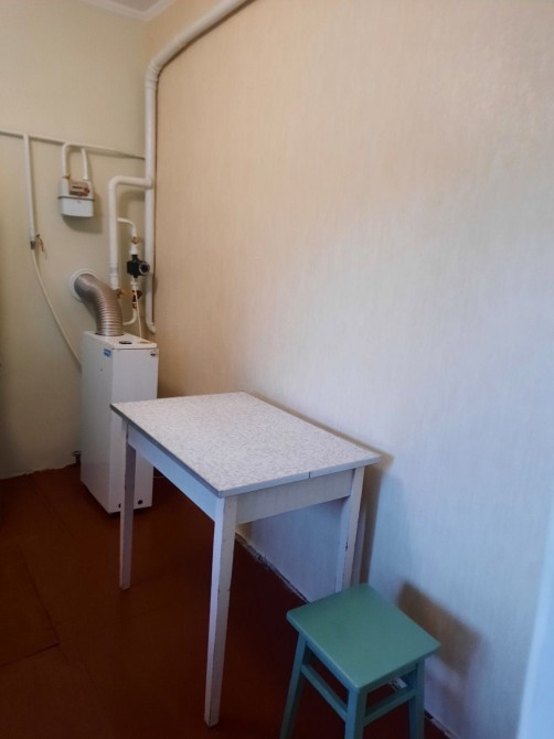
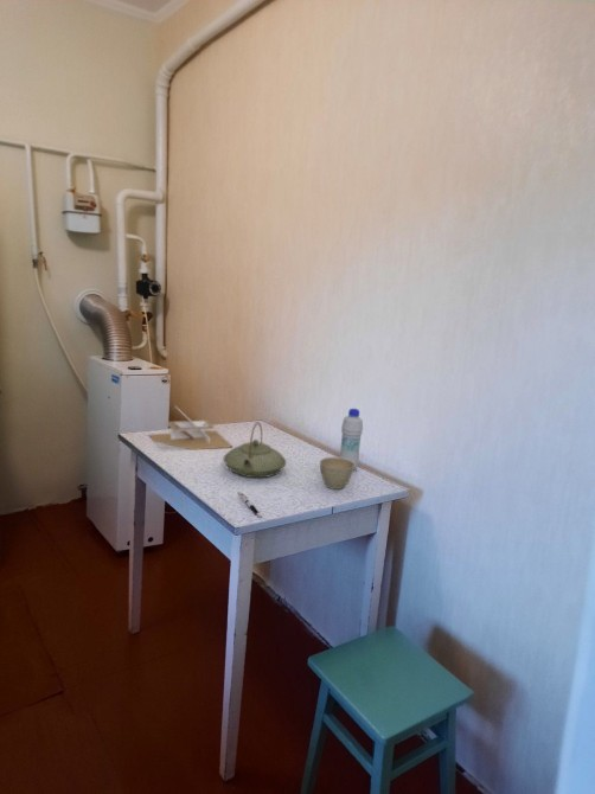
+ flower pot [319,456,354,491]
+ pen [237,491,263,519]
+ bottle [338,408,364,472]
+ teapot [223,421,287,479]
+ napkin holder [148,405,233,452]
